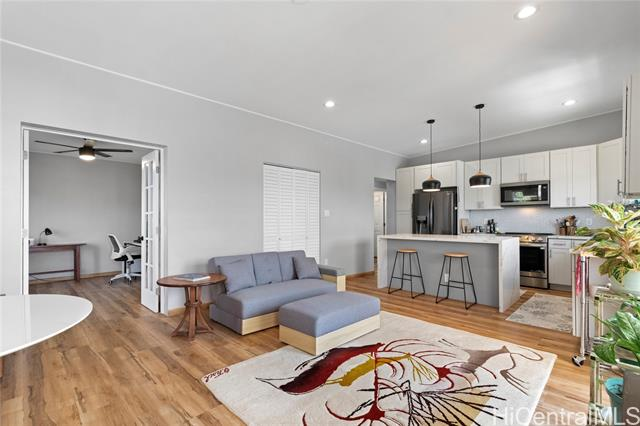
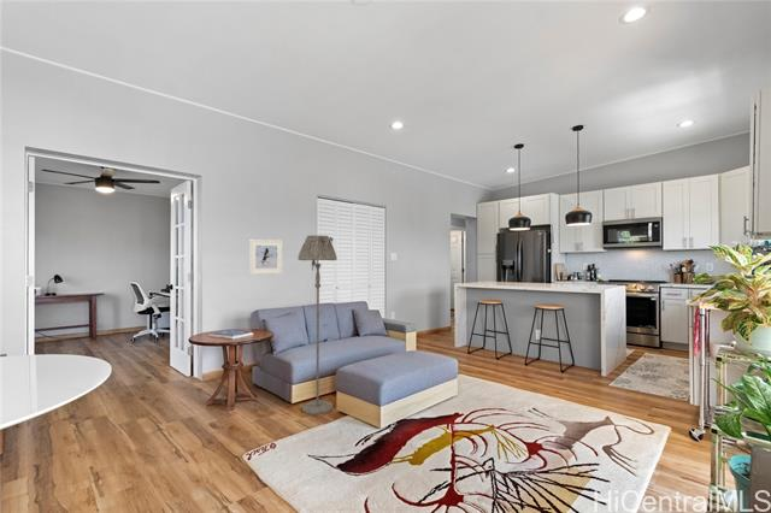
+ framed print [248,238,284,276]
+ floor lamp [296,234,339,415]
